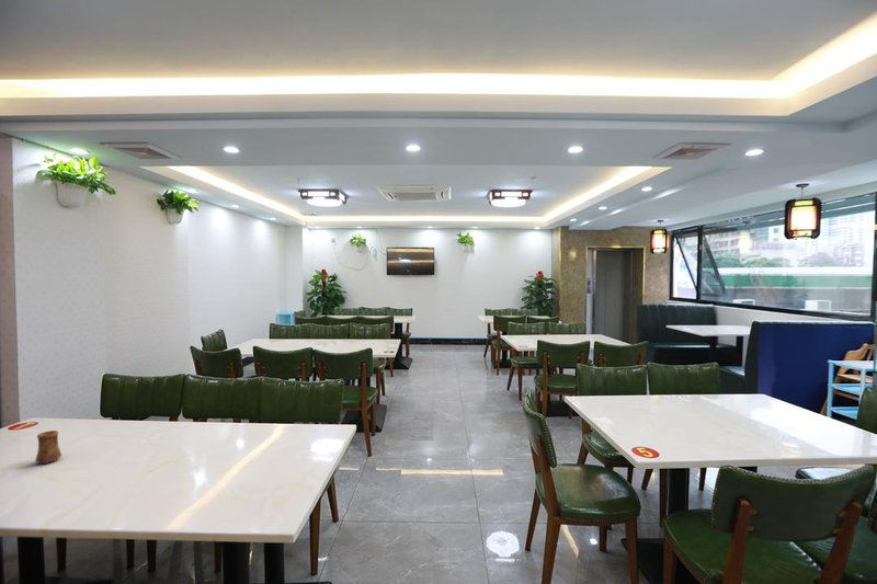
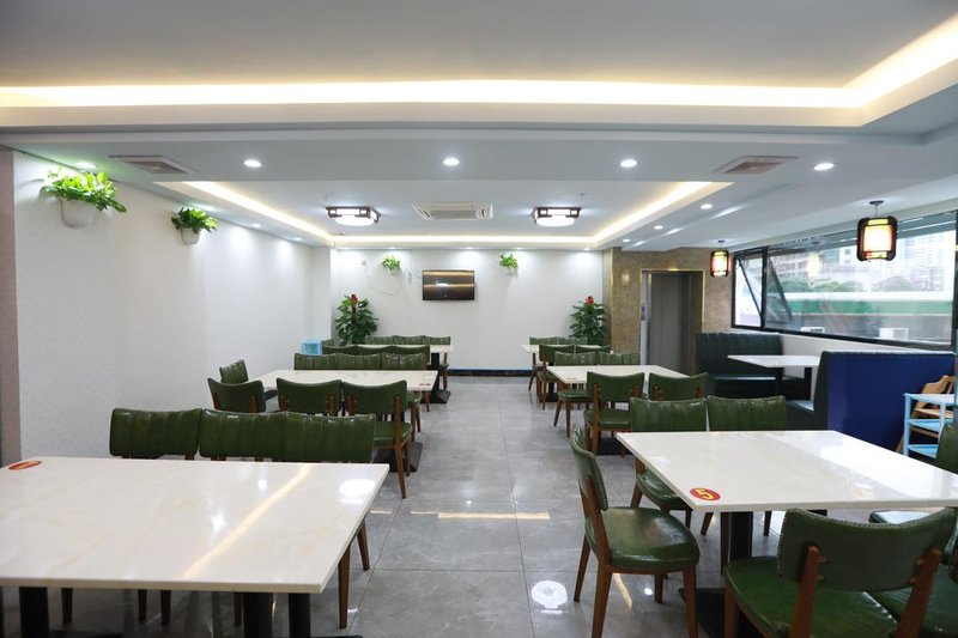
- cup [34,430,62,465]
